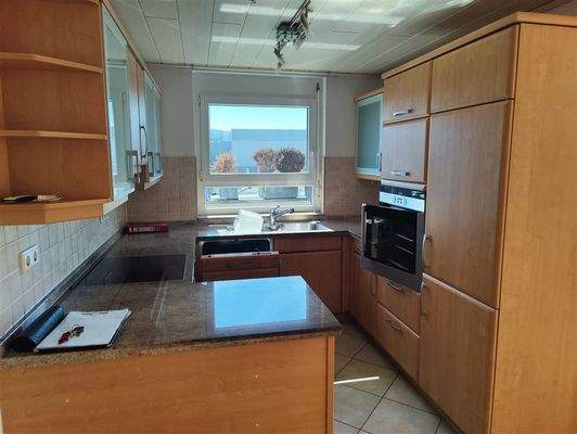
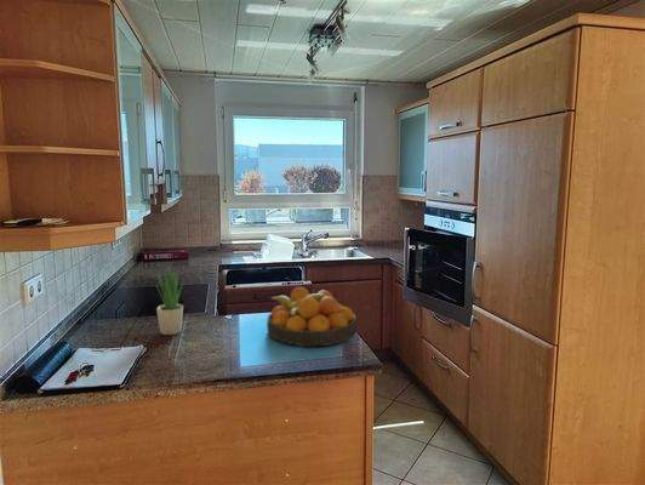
+ potted plant [154,262,184,336]
+ fruit bowl [266,286,359,347]
